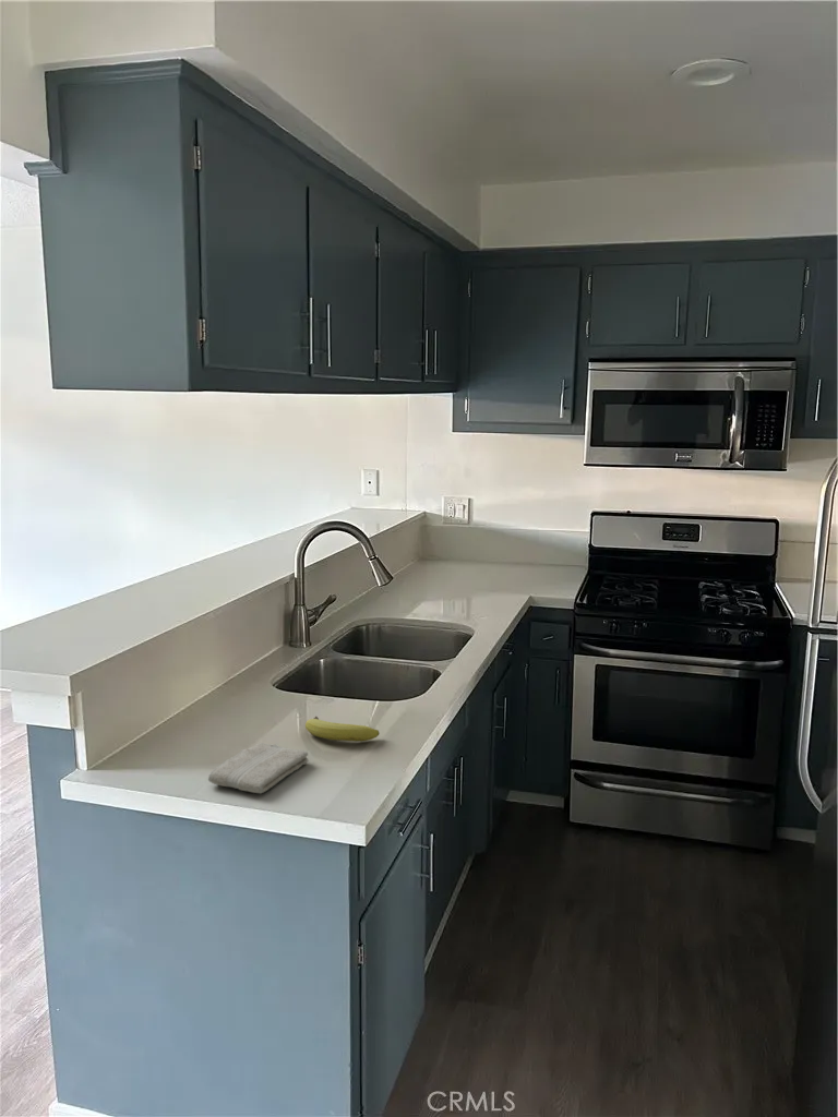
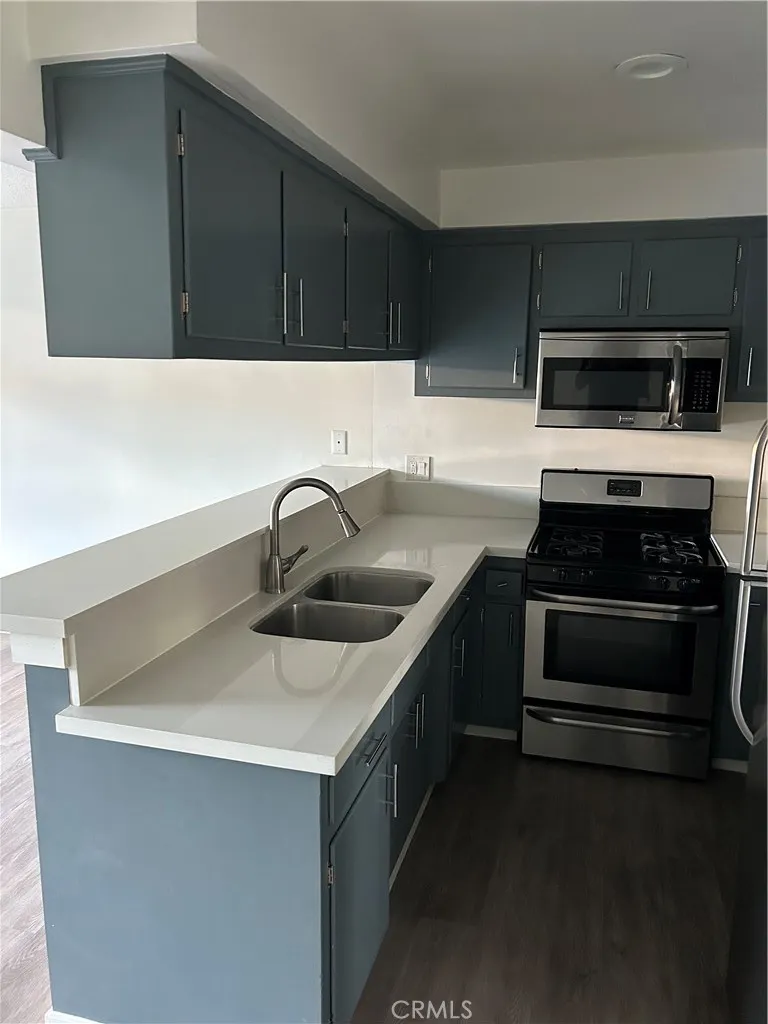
- washcloth [207,742,309,795]
- fruit [304,716,381,743]
